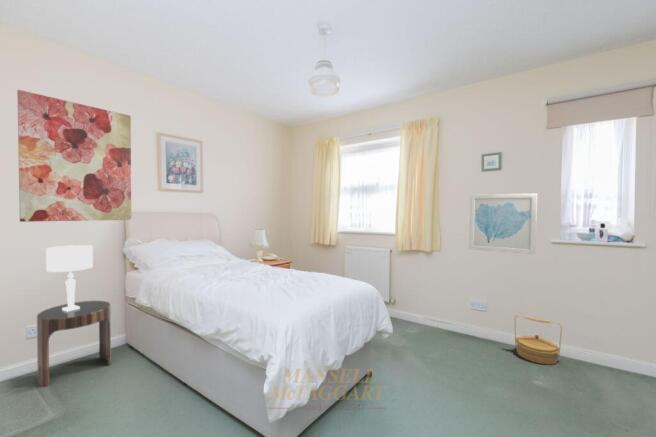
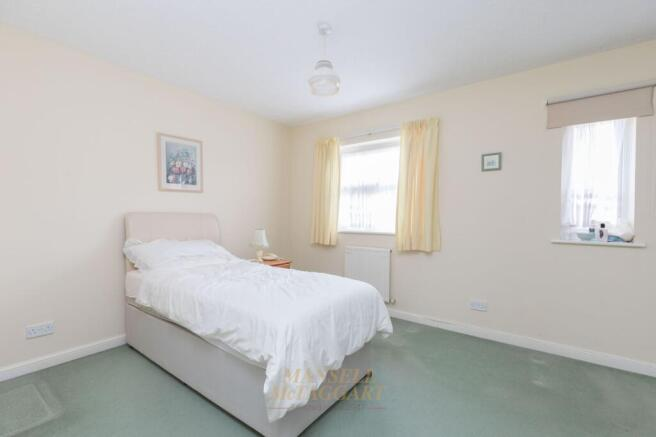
- basket [514,314,563,365]
- wall art [16,89,133,223]
- wall art [468,192,538,255]
- side table [36,300,112,387]
- table lamp [45,244,94,312]
